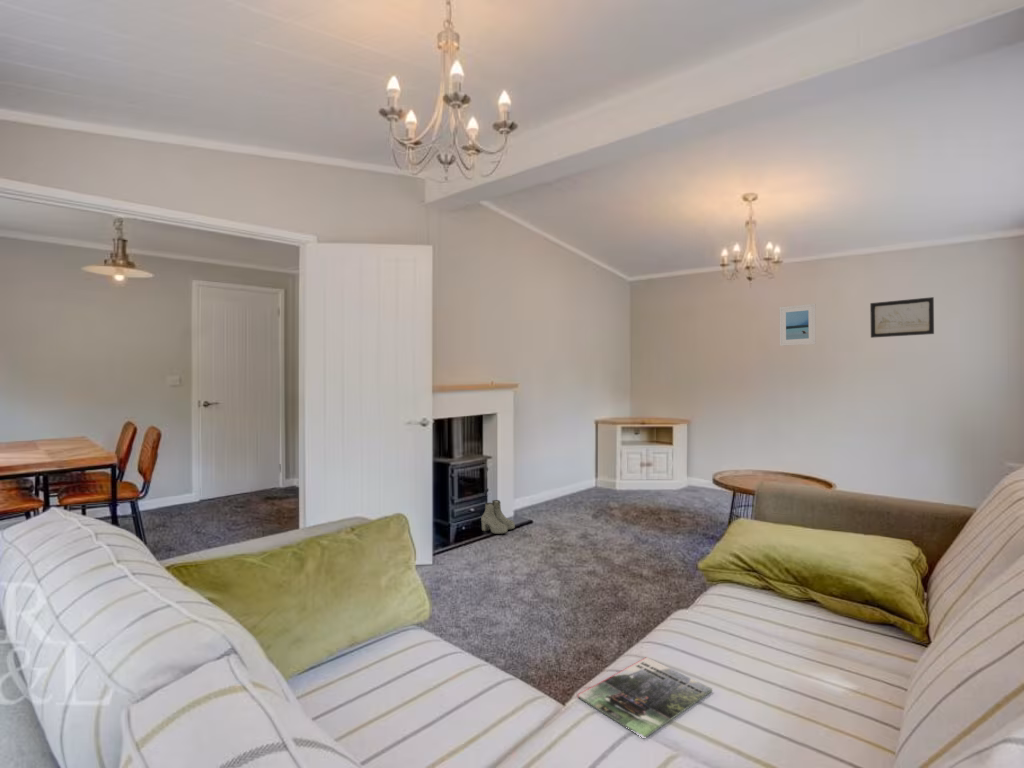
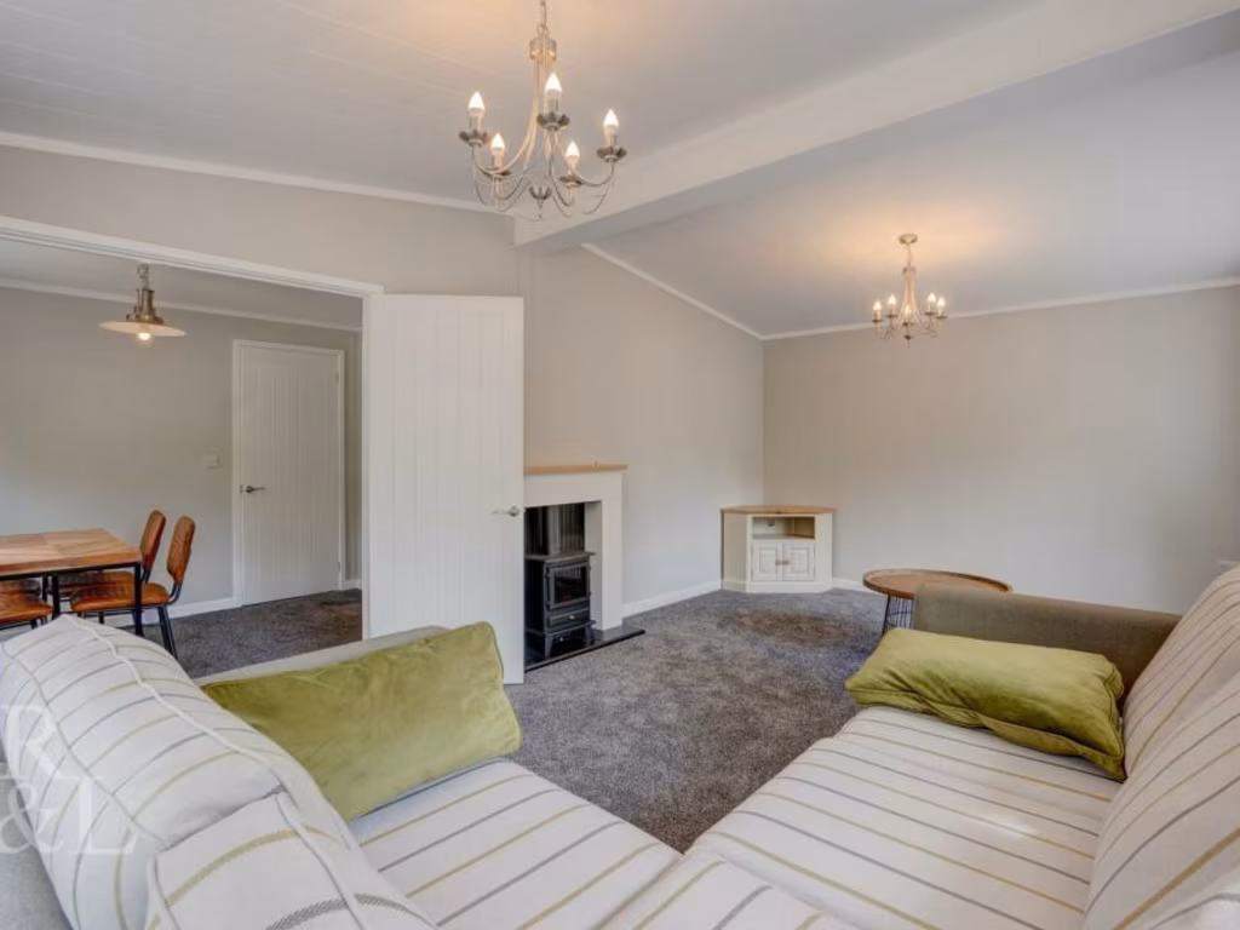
- magazine [577,656,713,738]
- boots [480,499,516,535]
- wall art [869,296,935,339]
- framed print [778,303,817,347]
